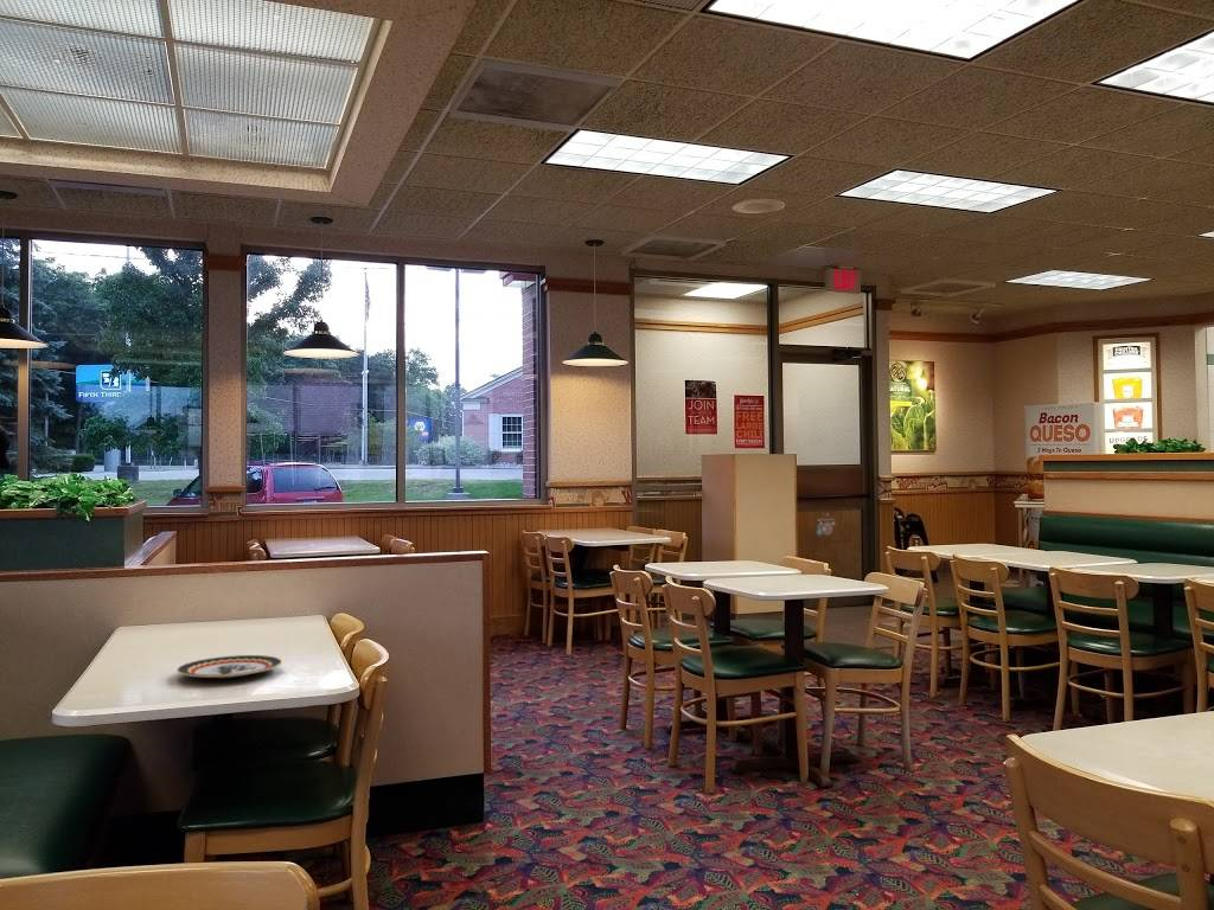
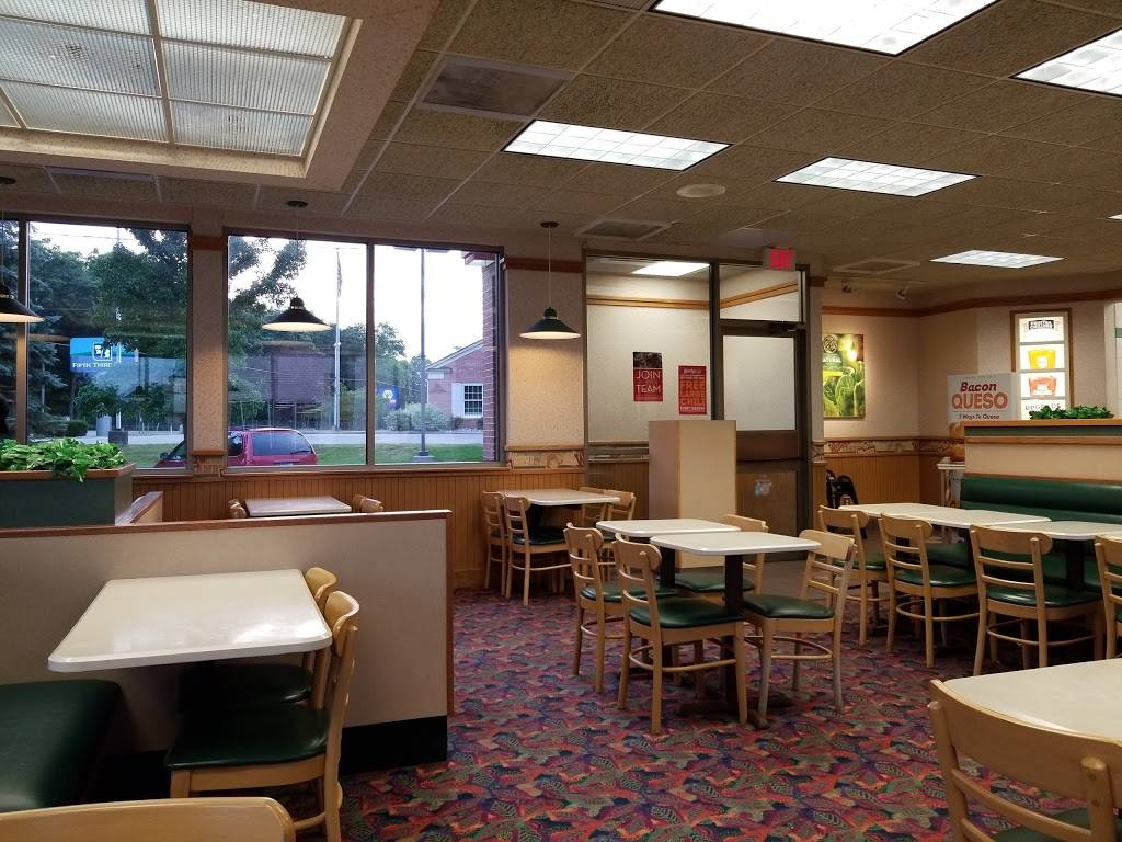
- plate [175,654,283,679]
